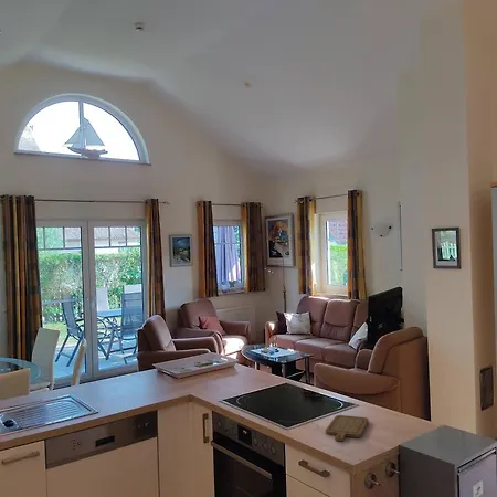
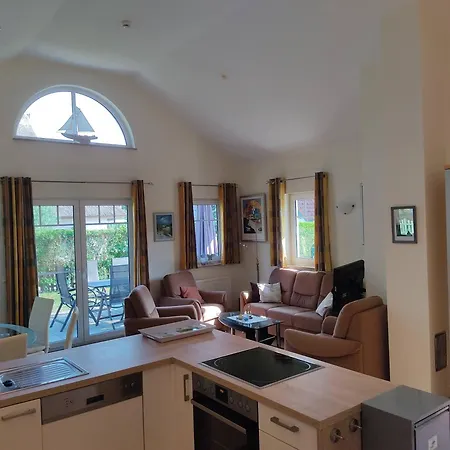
- chopping board [325,414,370,442]
